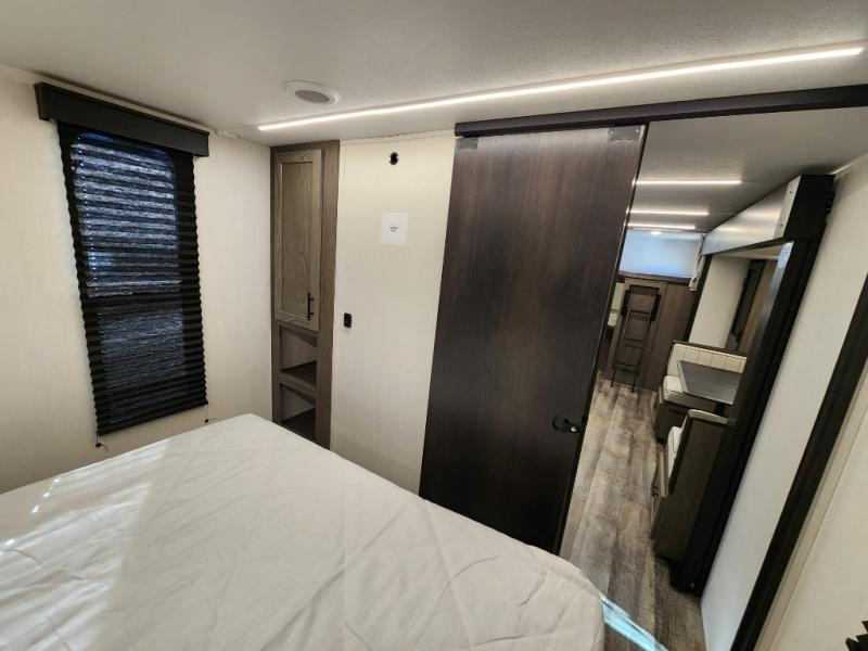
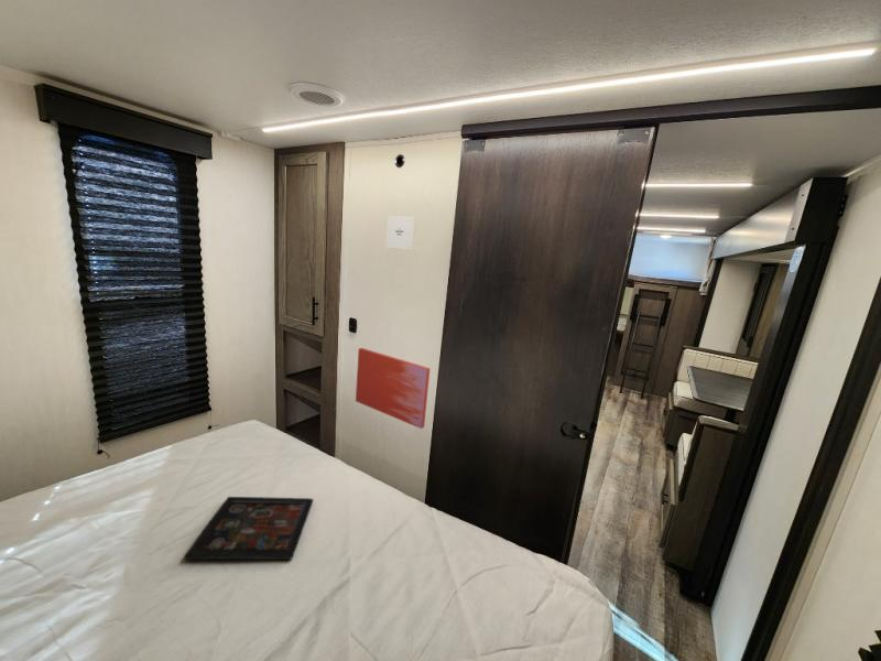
+ wall art [355,347,432,430]
+ decorative tray [183,496,314,561]
